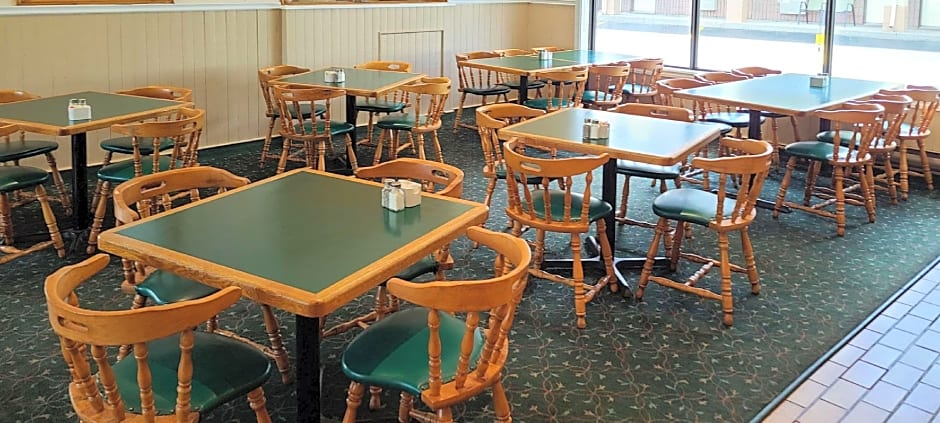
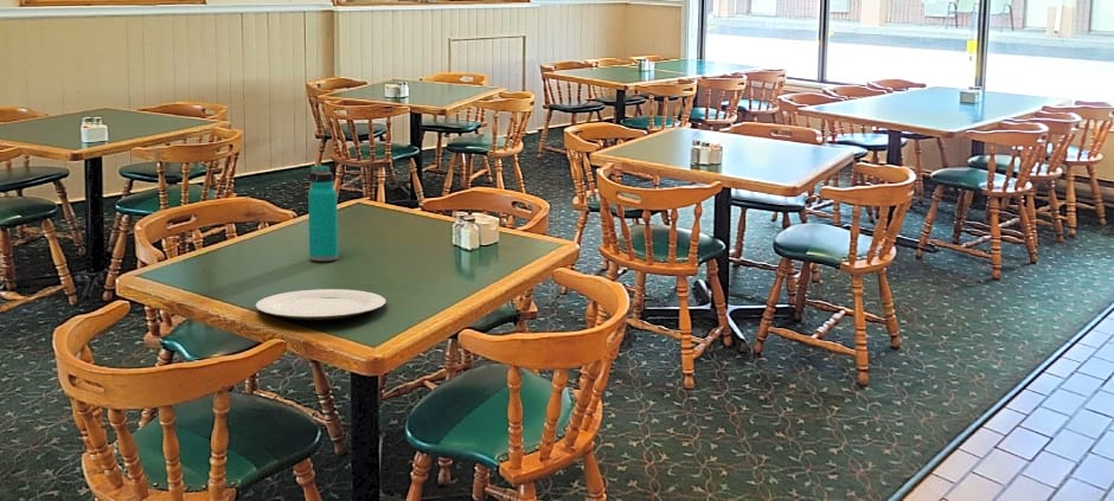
+ water bottle [307,165,339,262]
+ plate [255,288,386,321]
